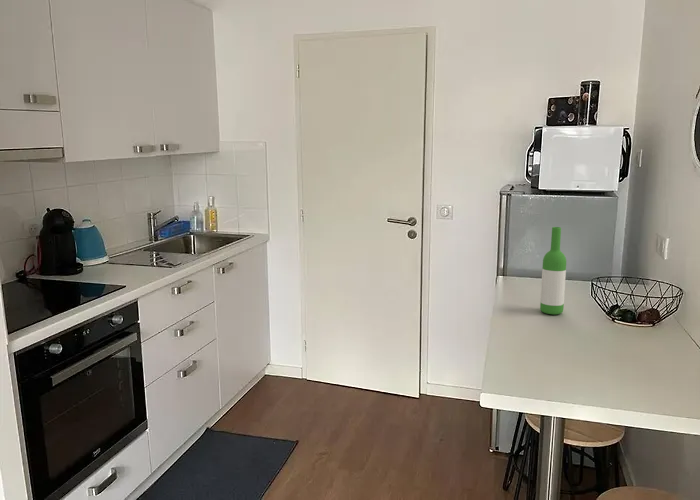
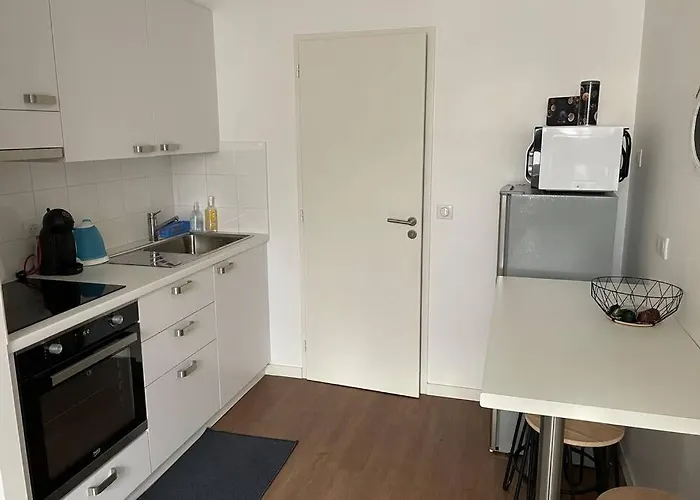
- wine bottle [539,226,567,315]
